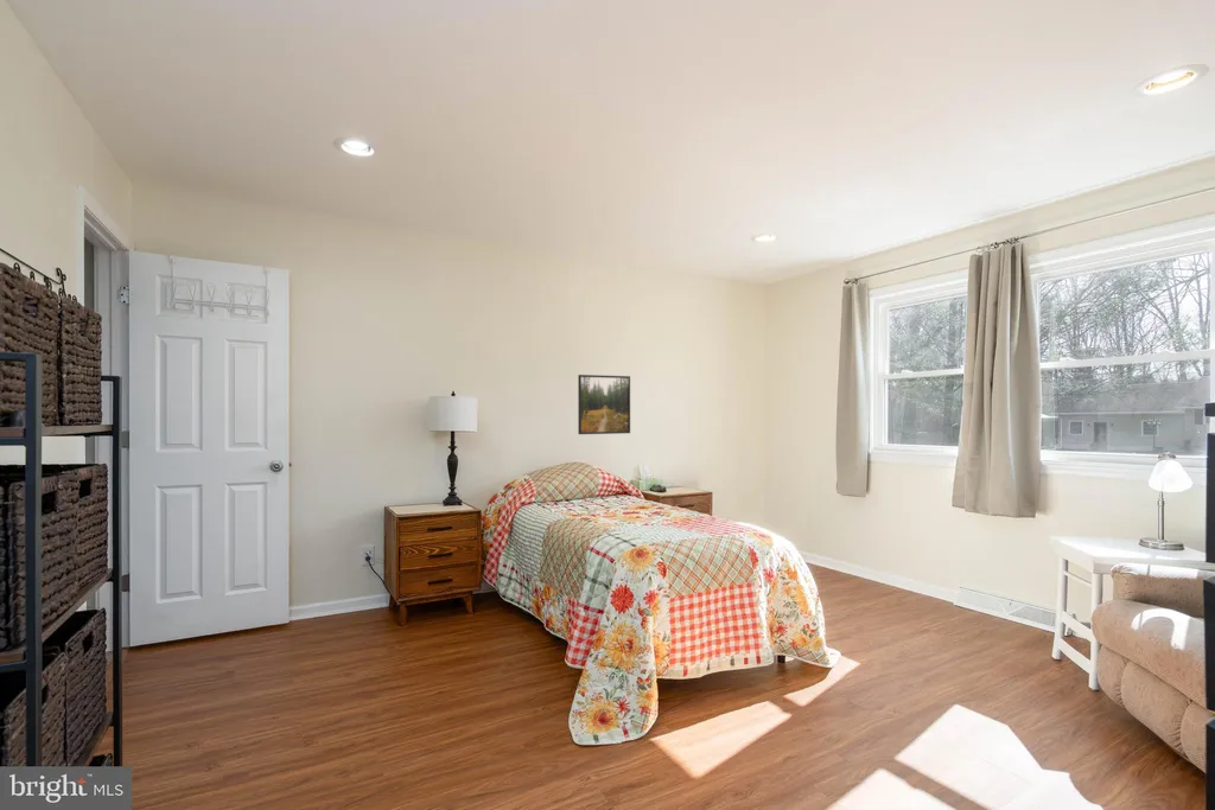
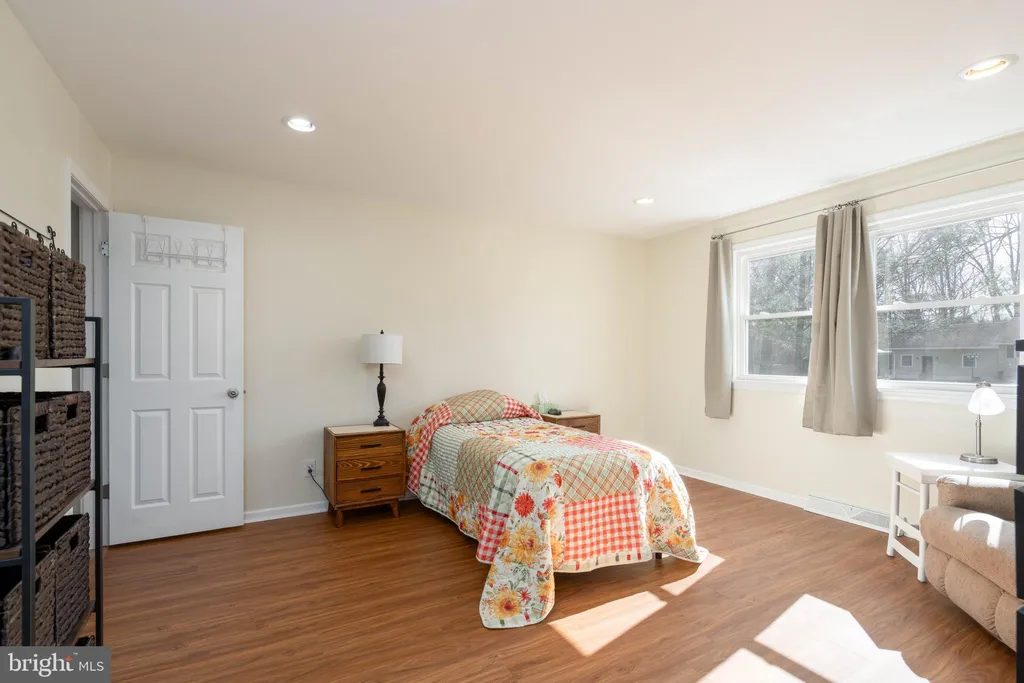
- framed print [577,374,631,435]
